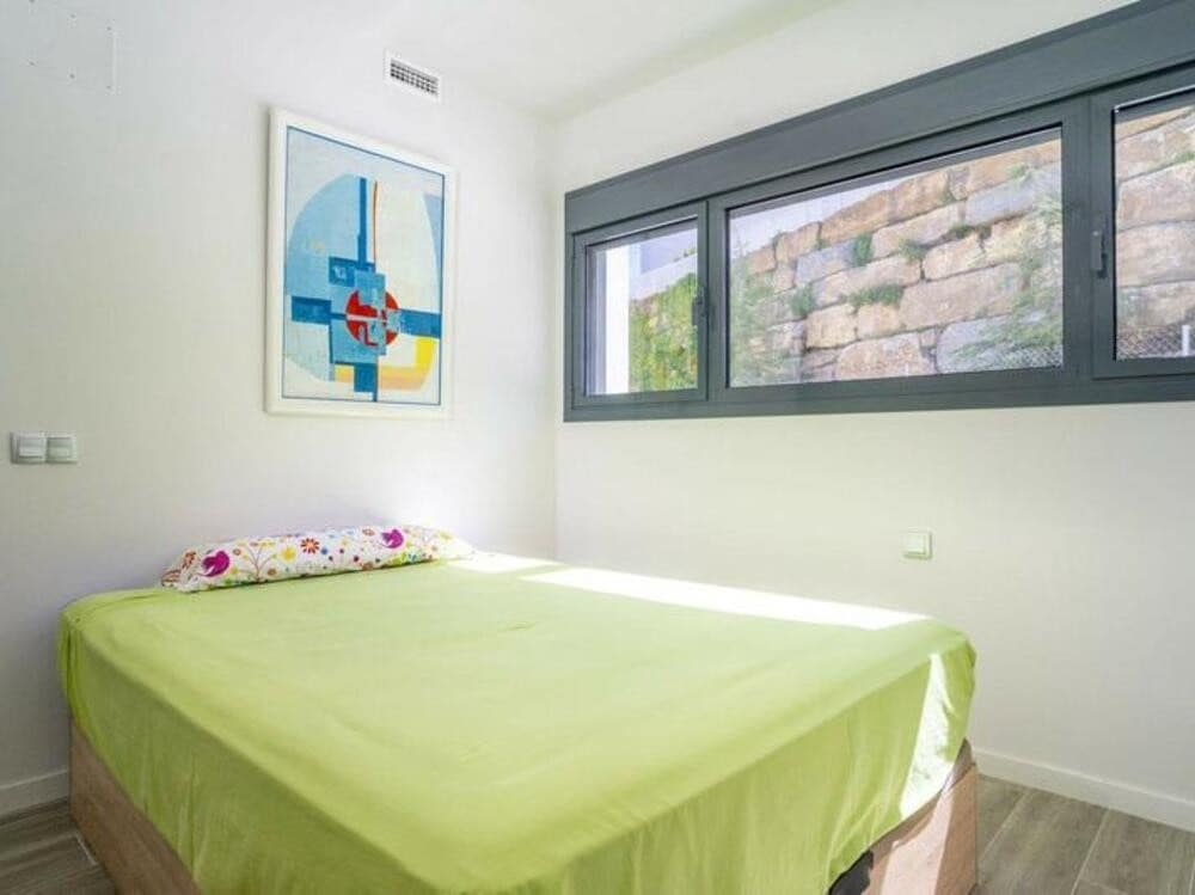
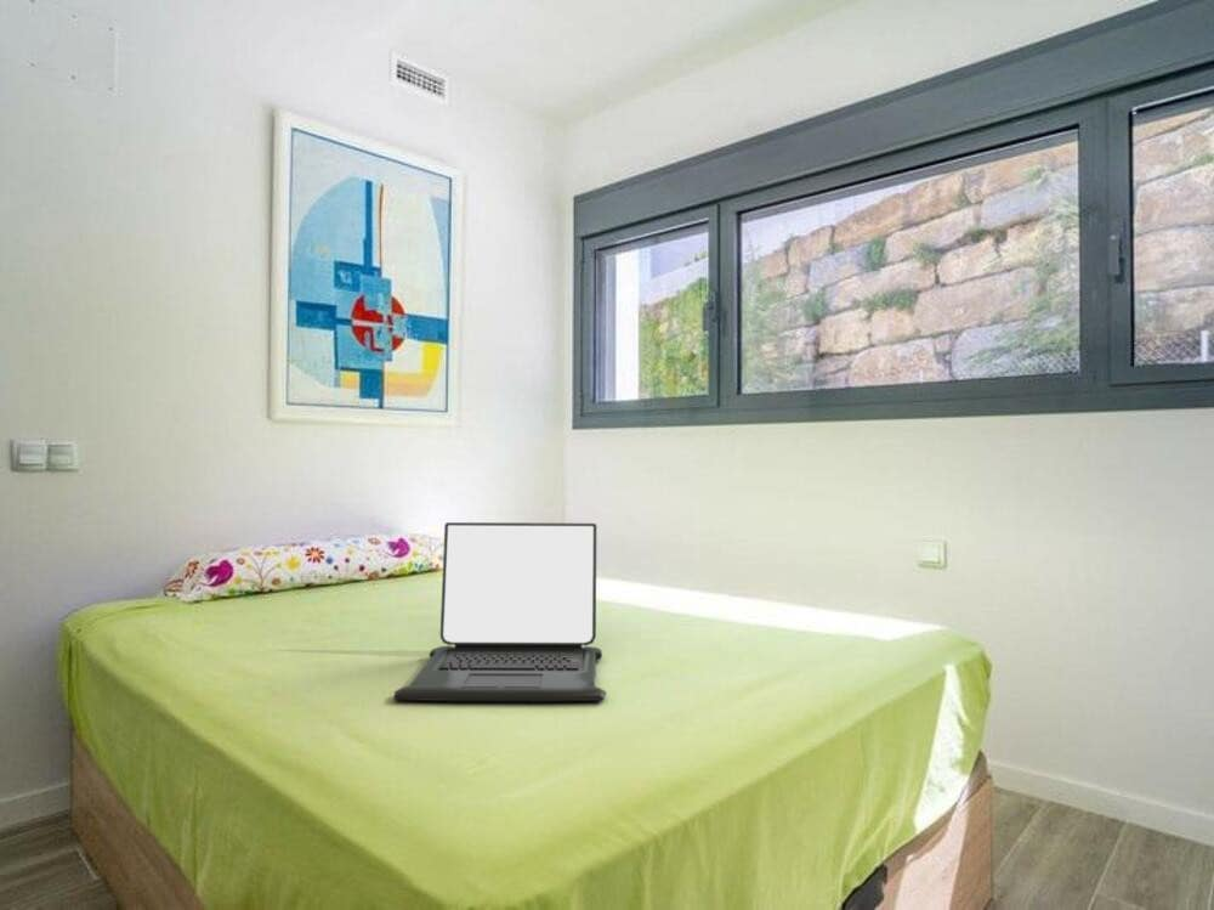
+ laptop [393,521,607,702]
